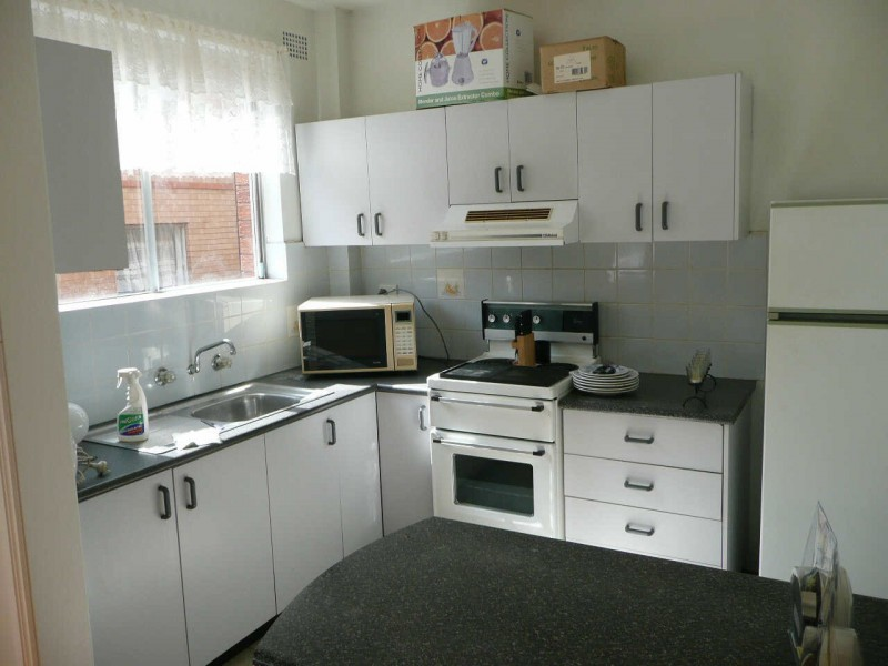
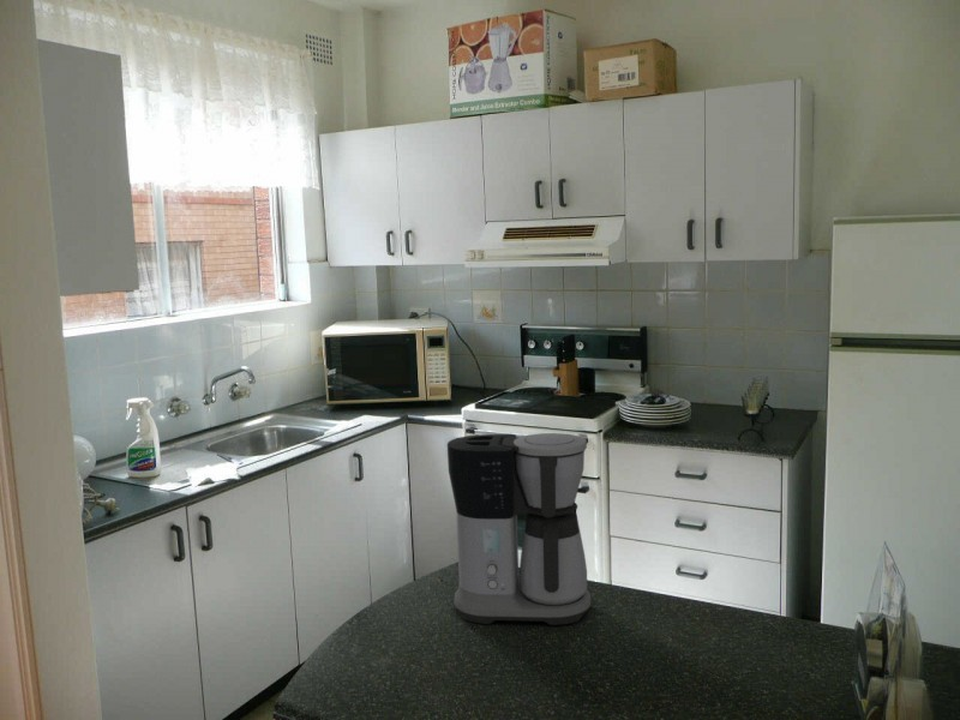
+ coffee maker [446,432,593,626]
